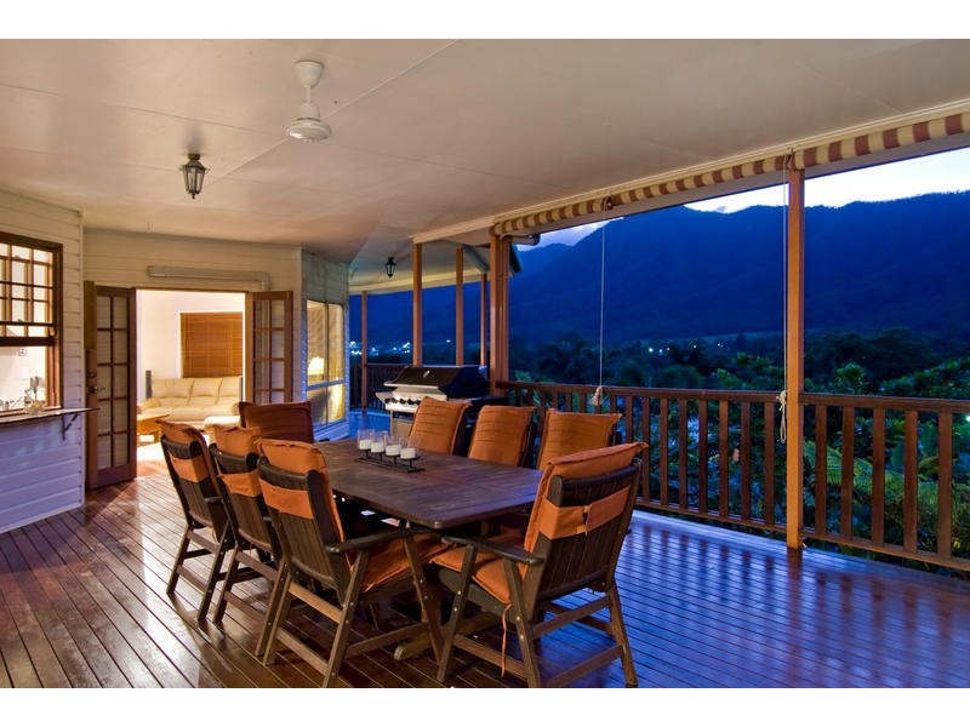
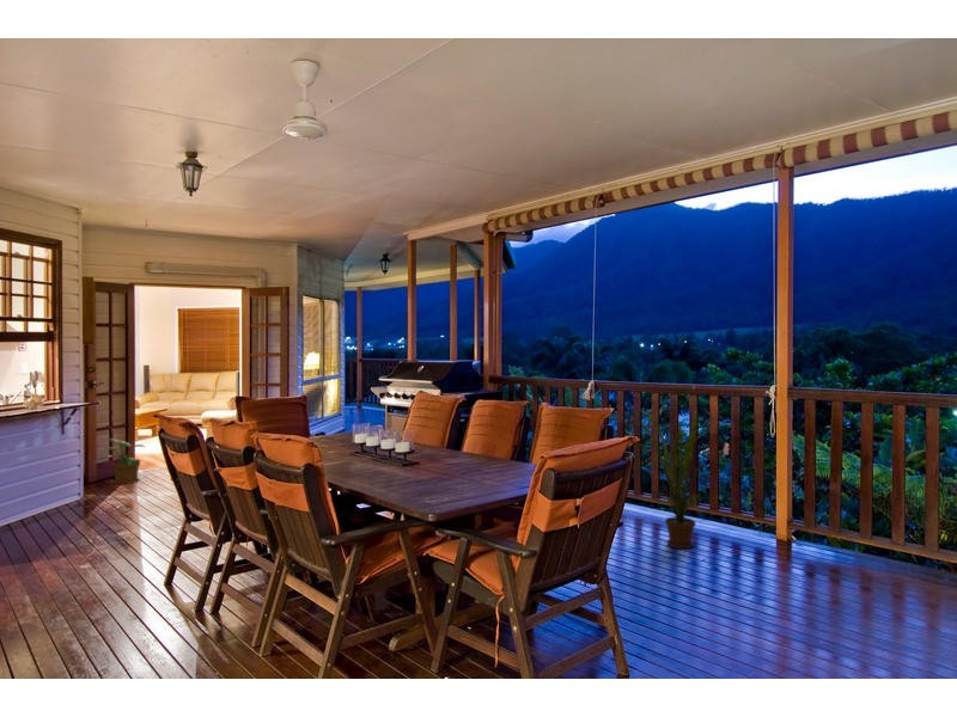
+ potted plant [92,437,145,485]
+ house plant [638,406,703,550]
